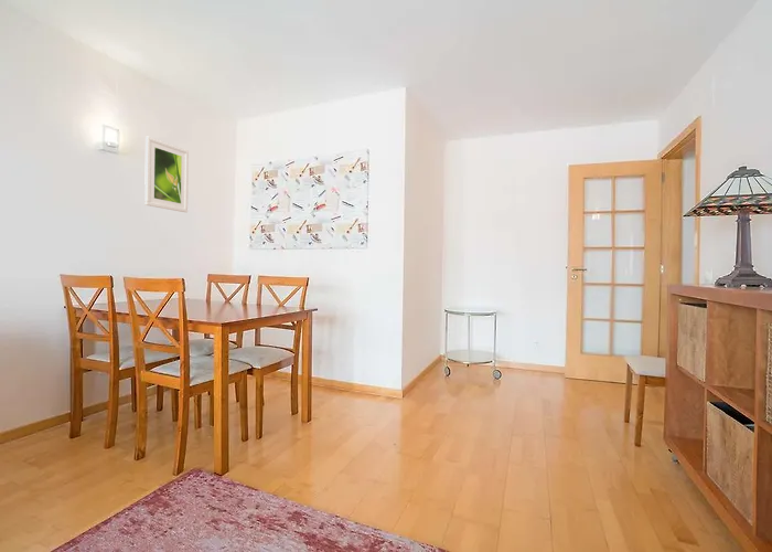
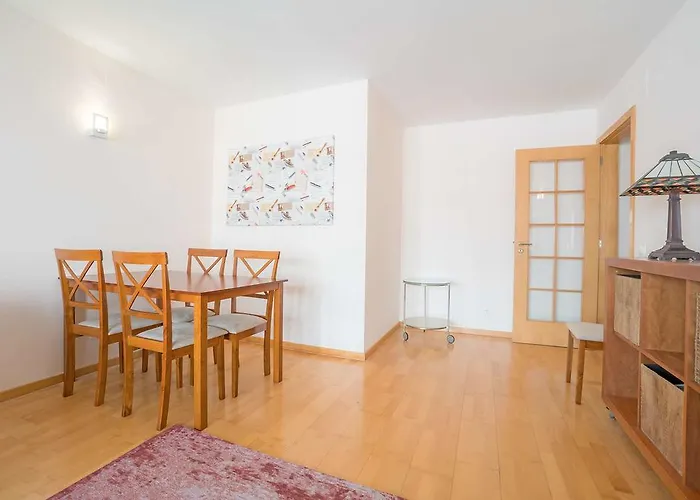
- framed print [143,136,190,213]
